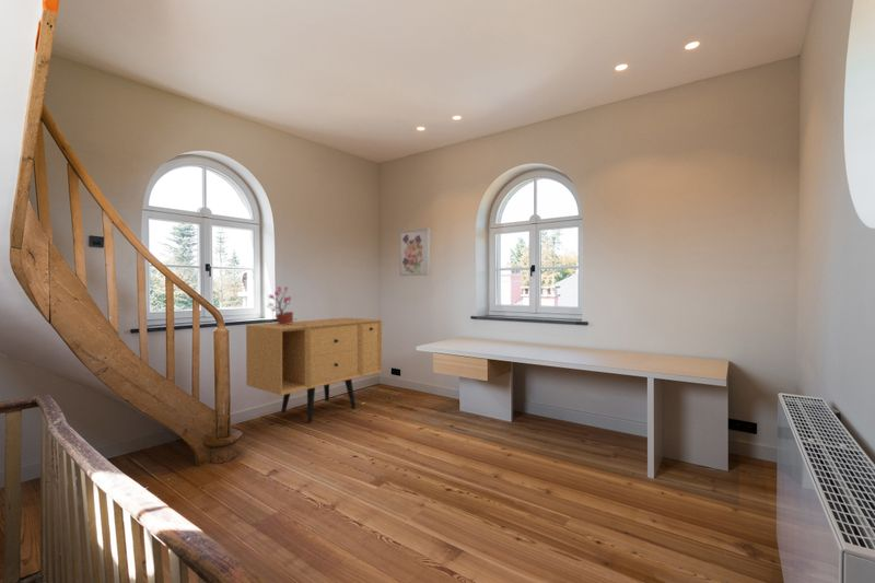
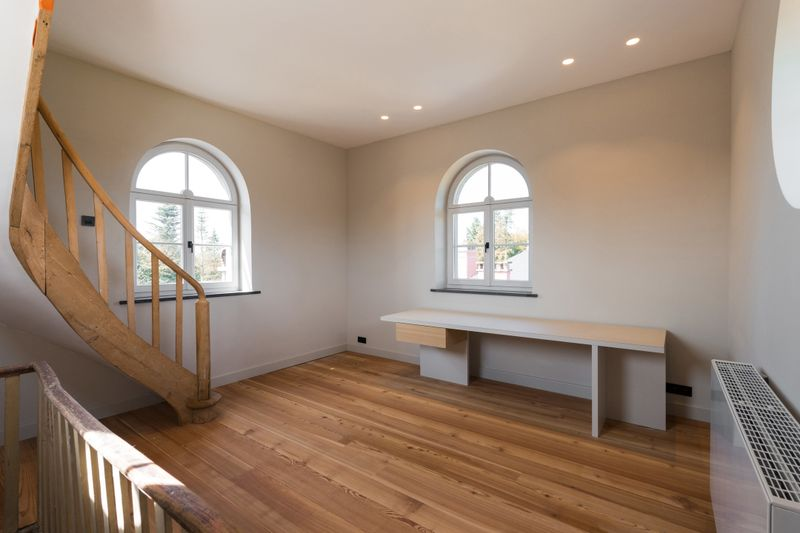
- sideboard [245,317,383,423]
- wall art [398,228,431,277]
- potted plant [266,285,298,326]
